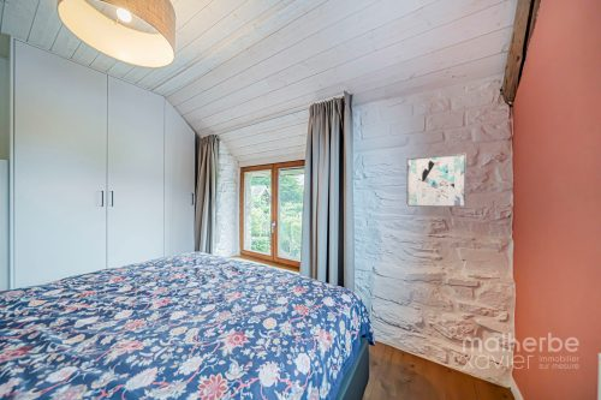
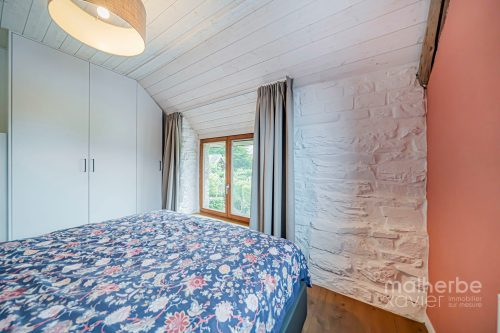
- wall art [405,153,468,208]
